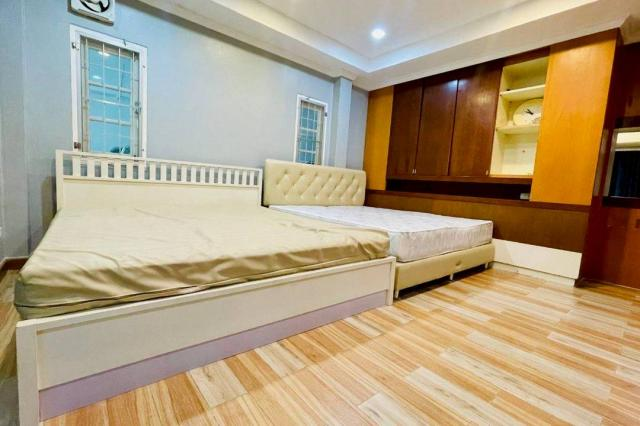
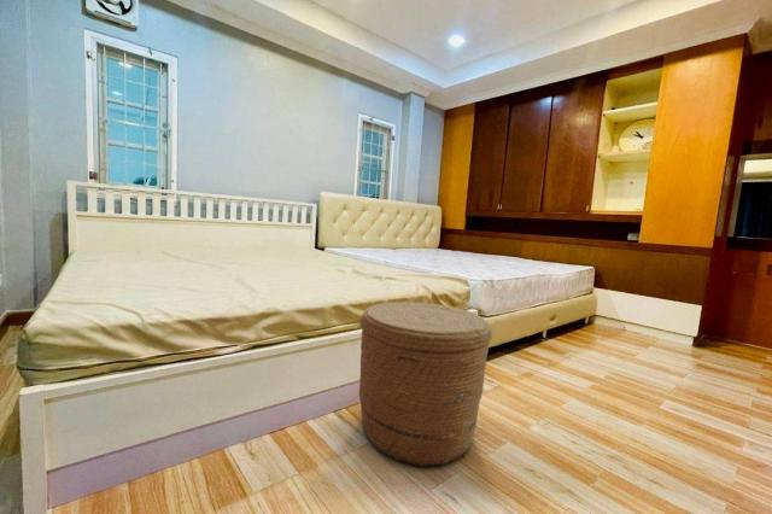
+ basket [358,300,493,468]
